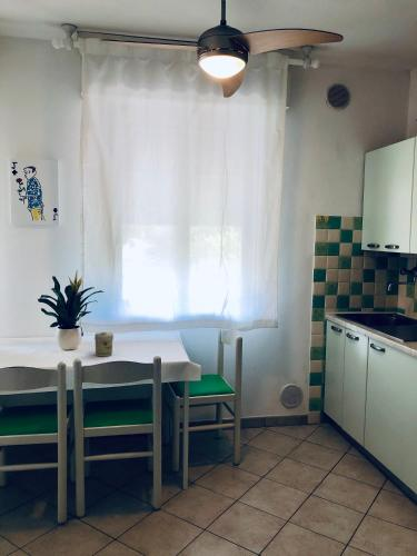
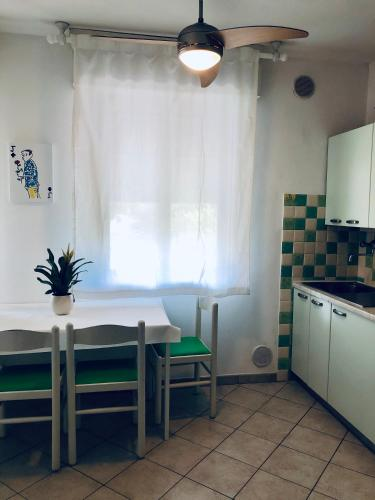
- jar [93,331,115,357]
